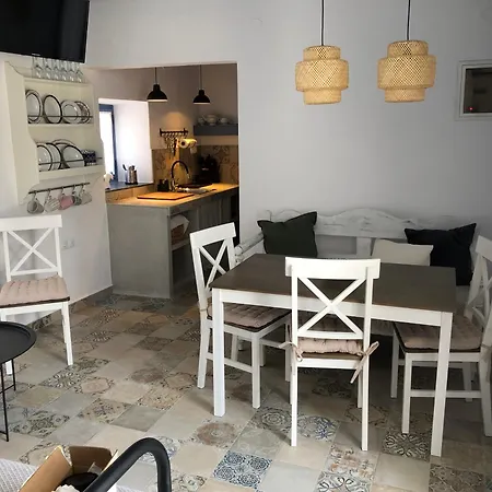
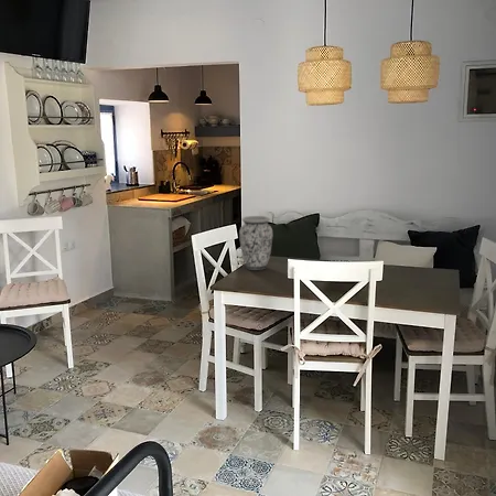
+ vase [238,215,273,271]
